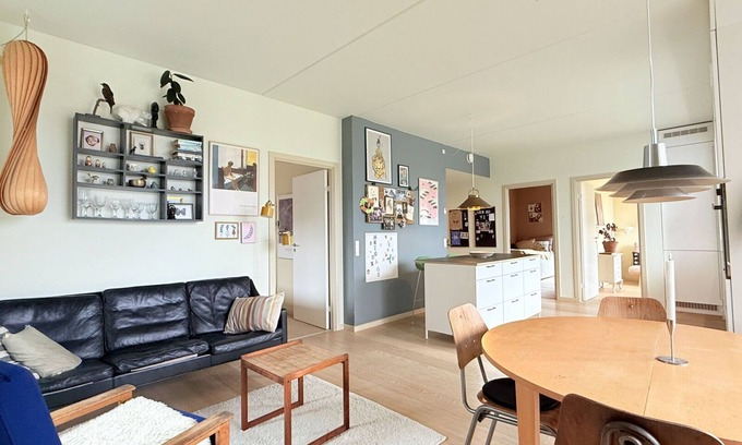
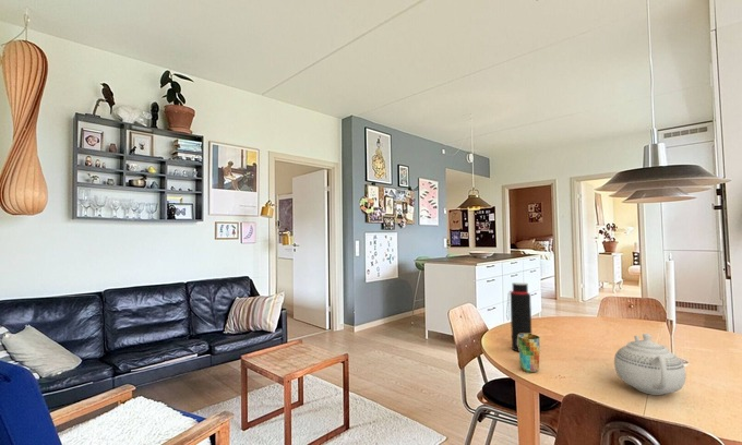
+ cup [518,334,541,374]
+ teapot [613,333,687,396]
+ water bottle [505,281,532,353]
